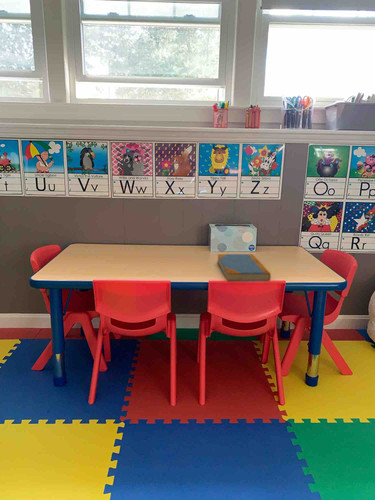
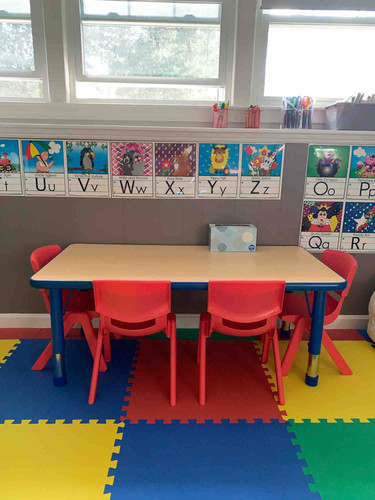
- book [216,253,272,283]
